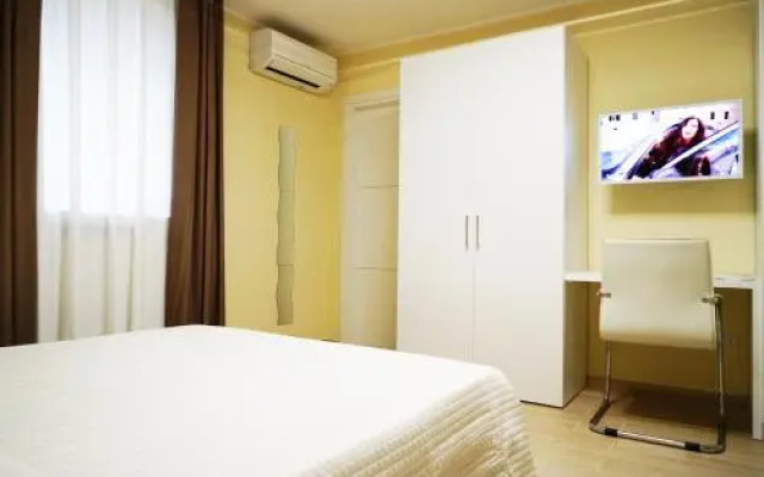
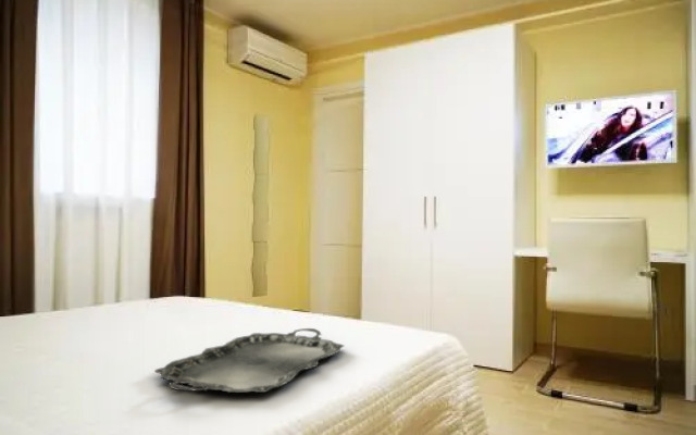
+ serving tray [153,327,345,394]
